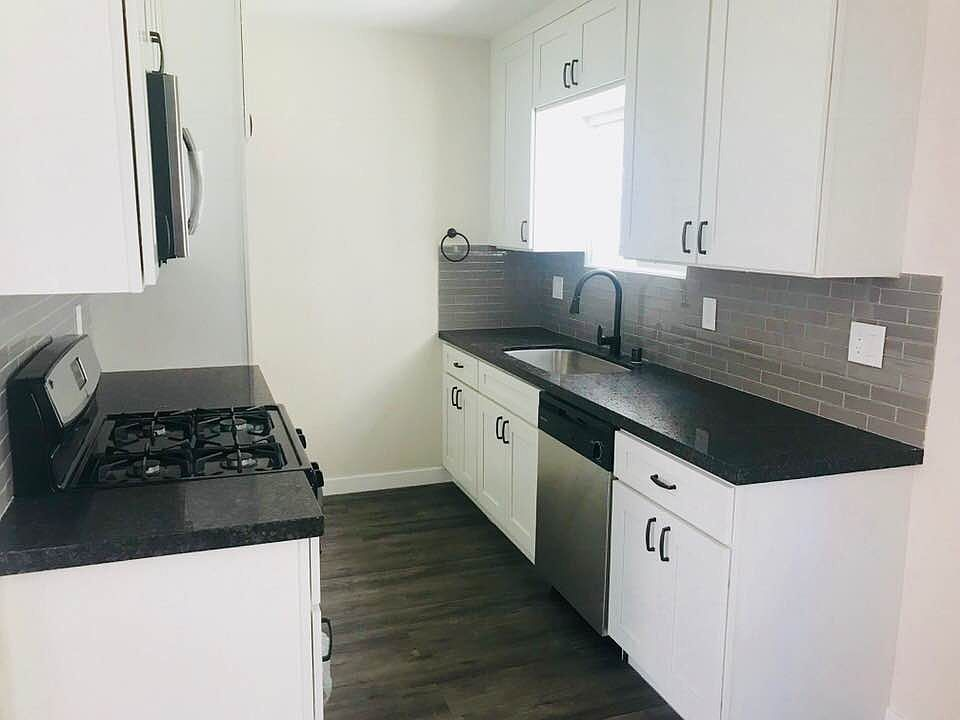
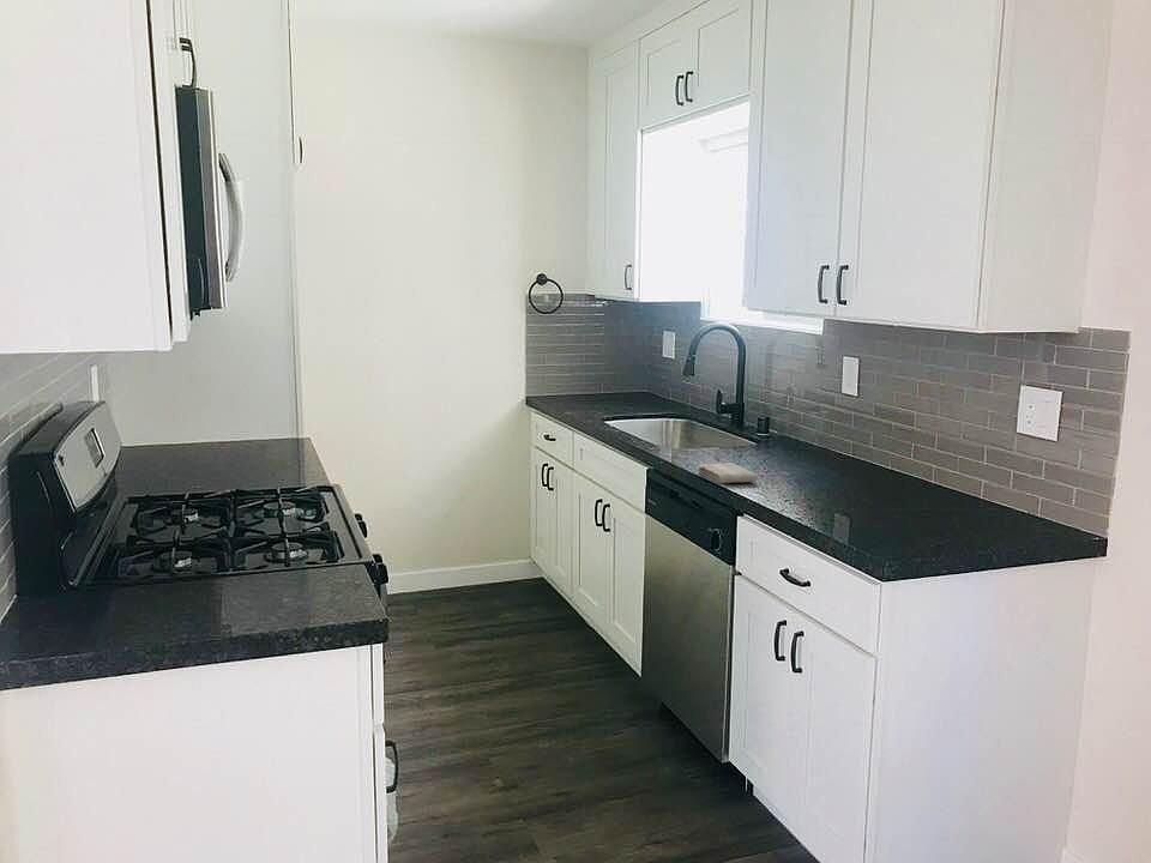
+ washcloth [697,461,759,484]
